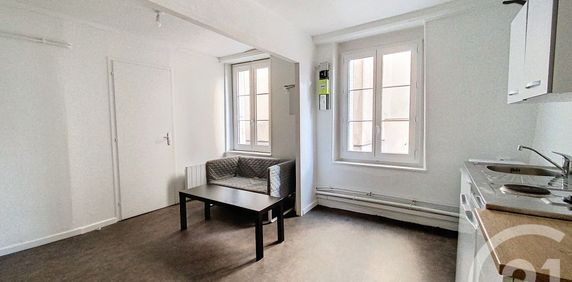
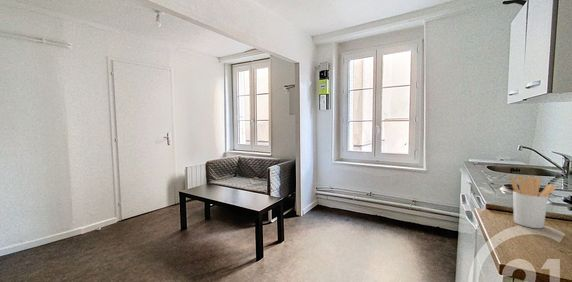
+ utensil holder [509,175,557,229]
